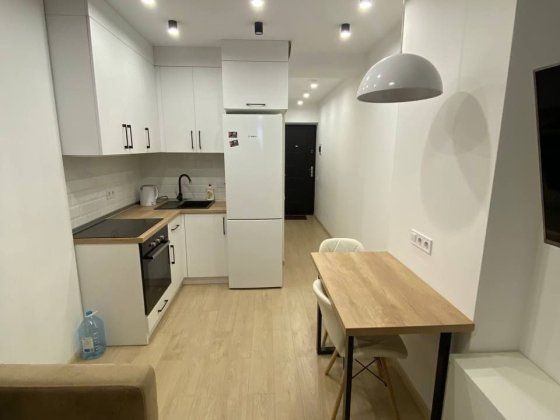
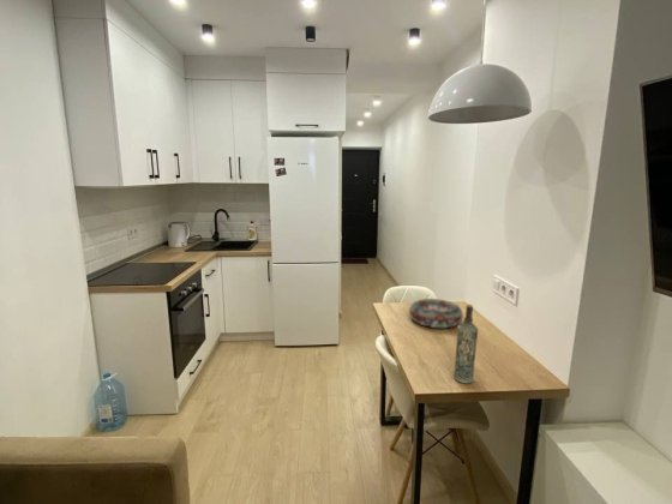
+ bottle [452,304,479,384]
+ decorative bowl [408,298,464,329]
